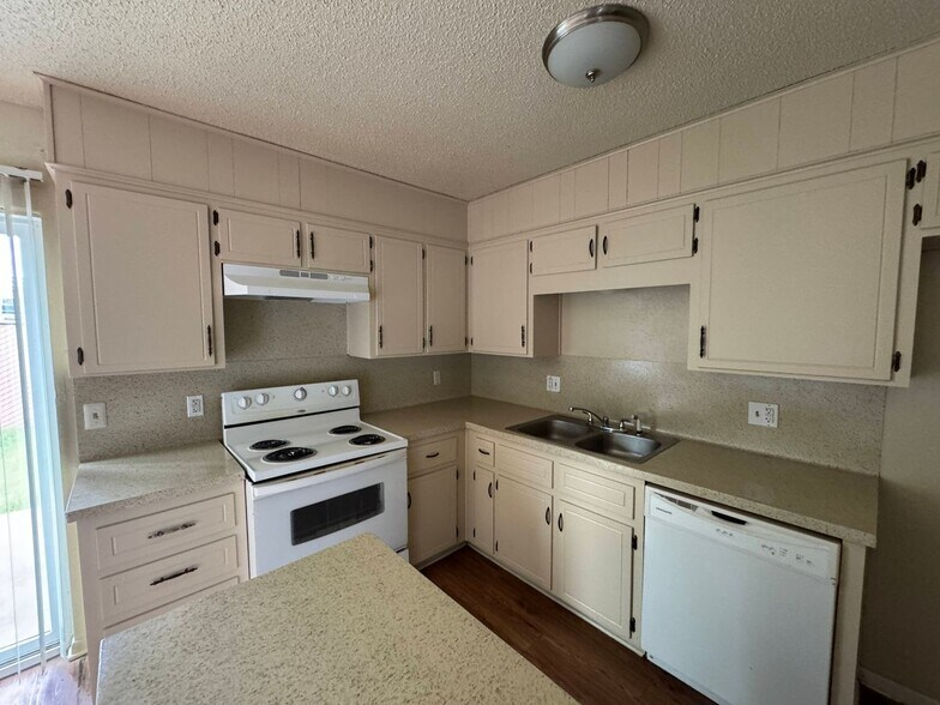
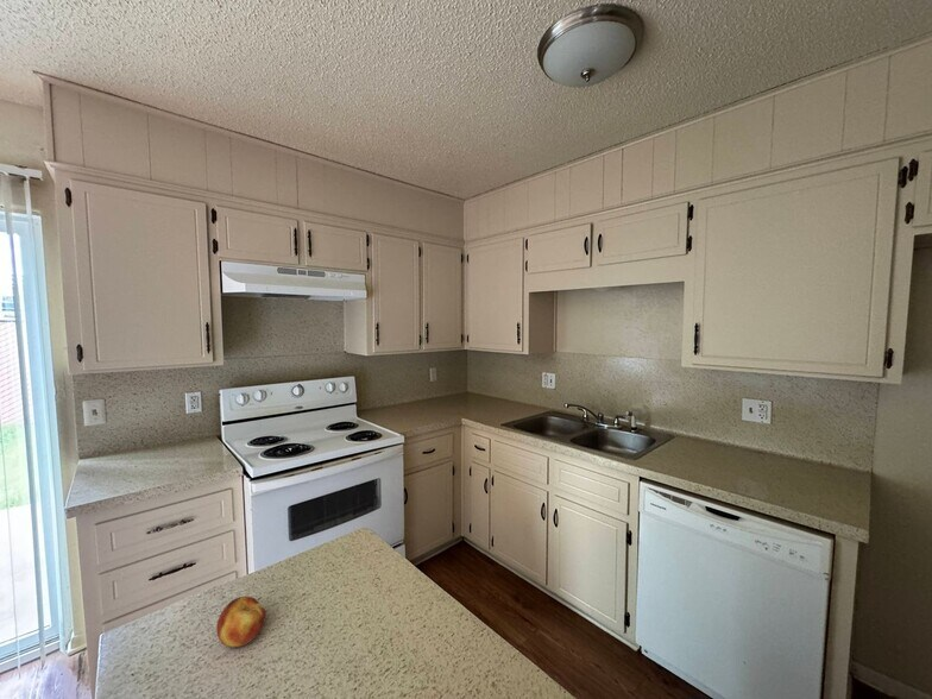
+ fruit [215,596,267,648]
